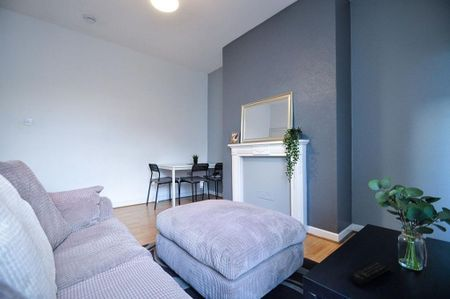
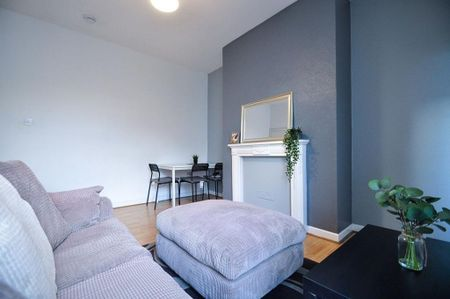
- remote control [349,261,391,287]
